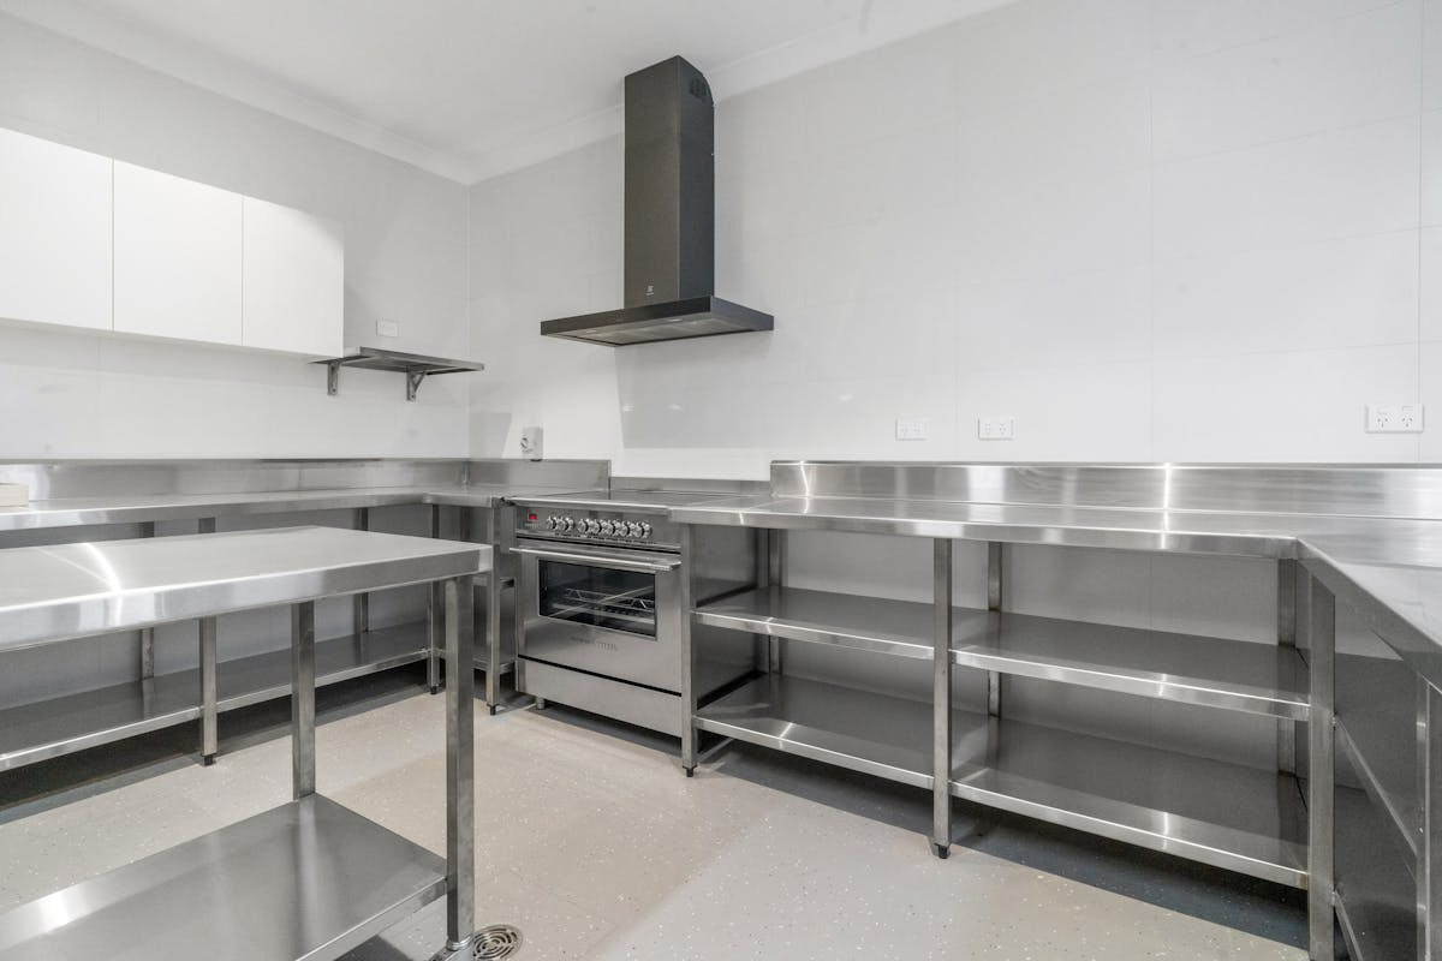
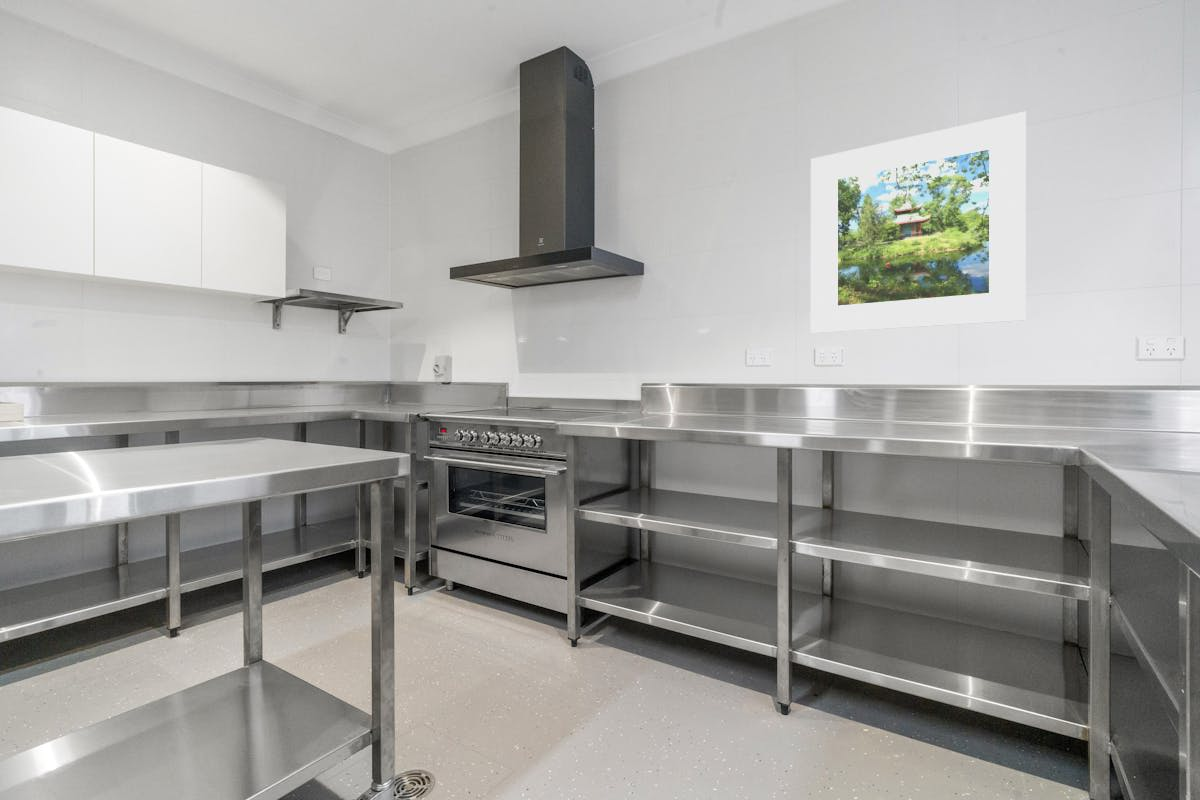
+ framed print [810,111,1027,334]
